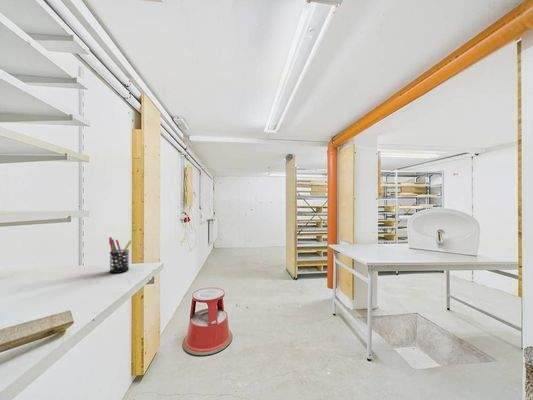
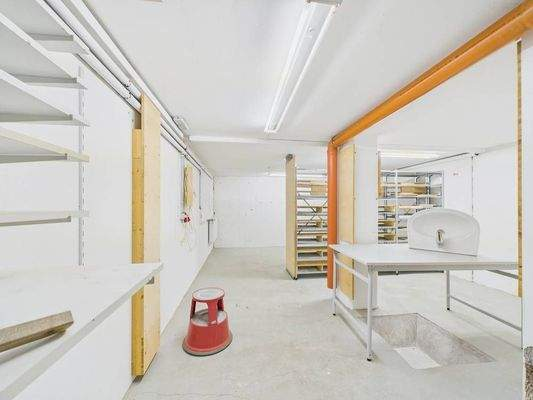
- pen holder [108,236,133,274]
